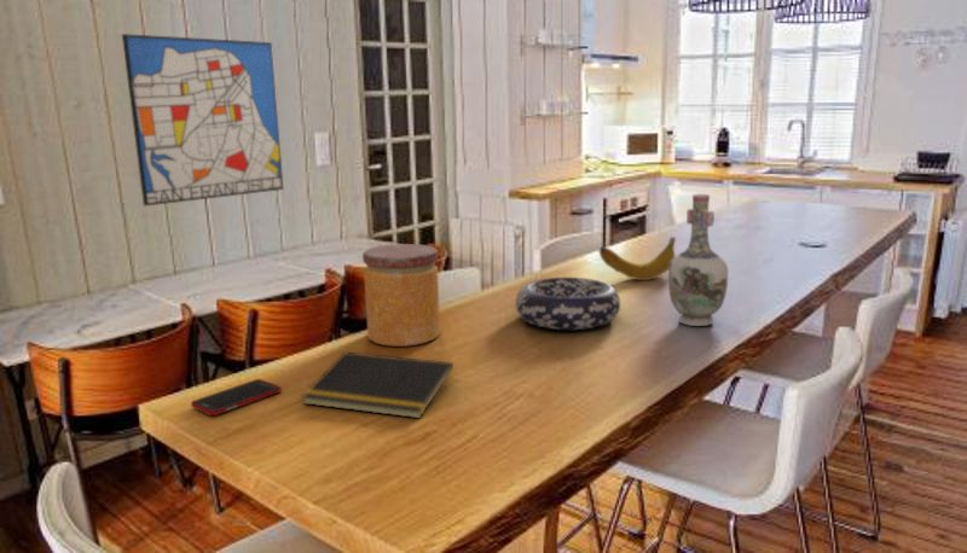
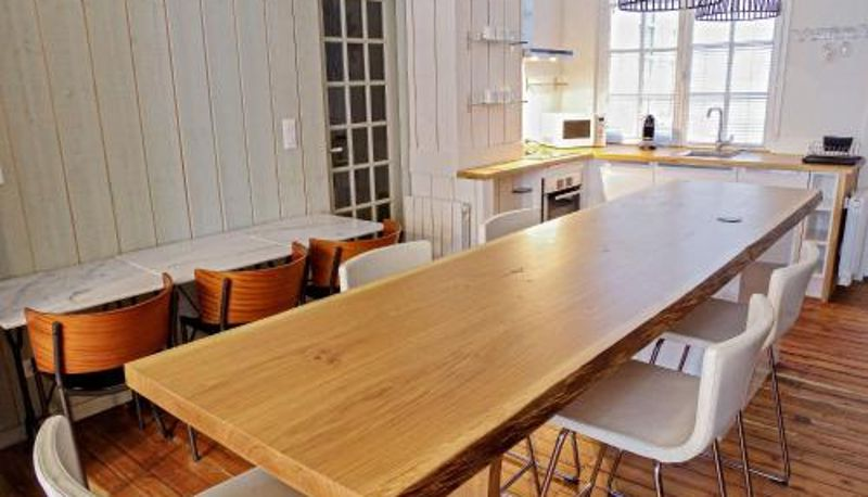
- notepad [301,350,454,419]
- jar [361,243,441,348]
- wall art [121,33,285,208]
- fruit [598,235,677,281]
- decorative bowl [515,276,621,331]
- cell phone [190,378,282,417]
- vase [667,193,729,327]
